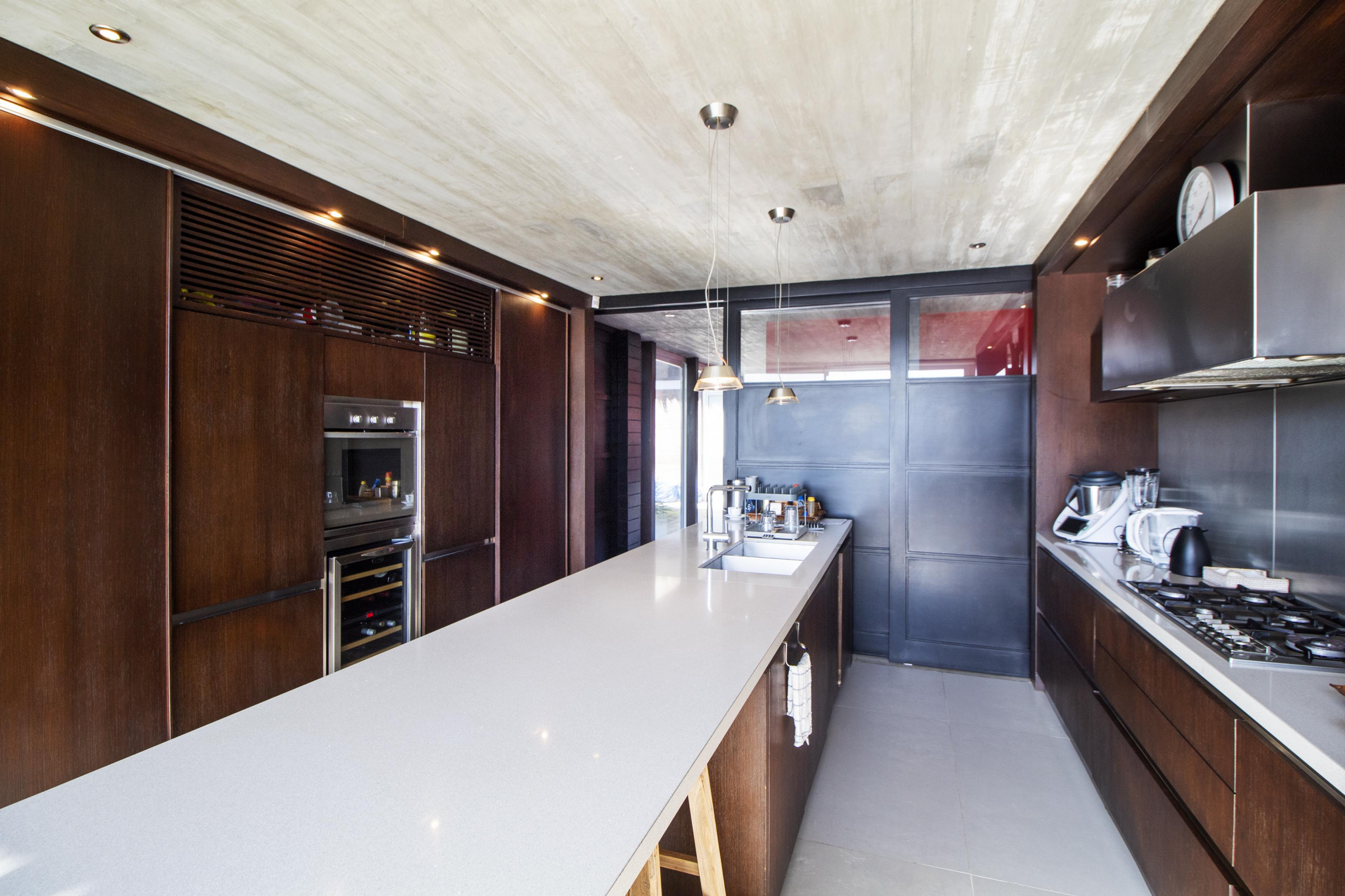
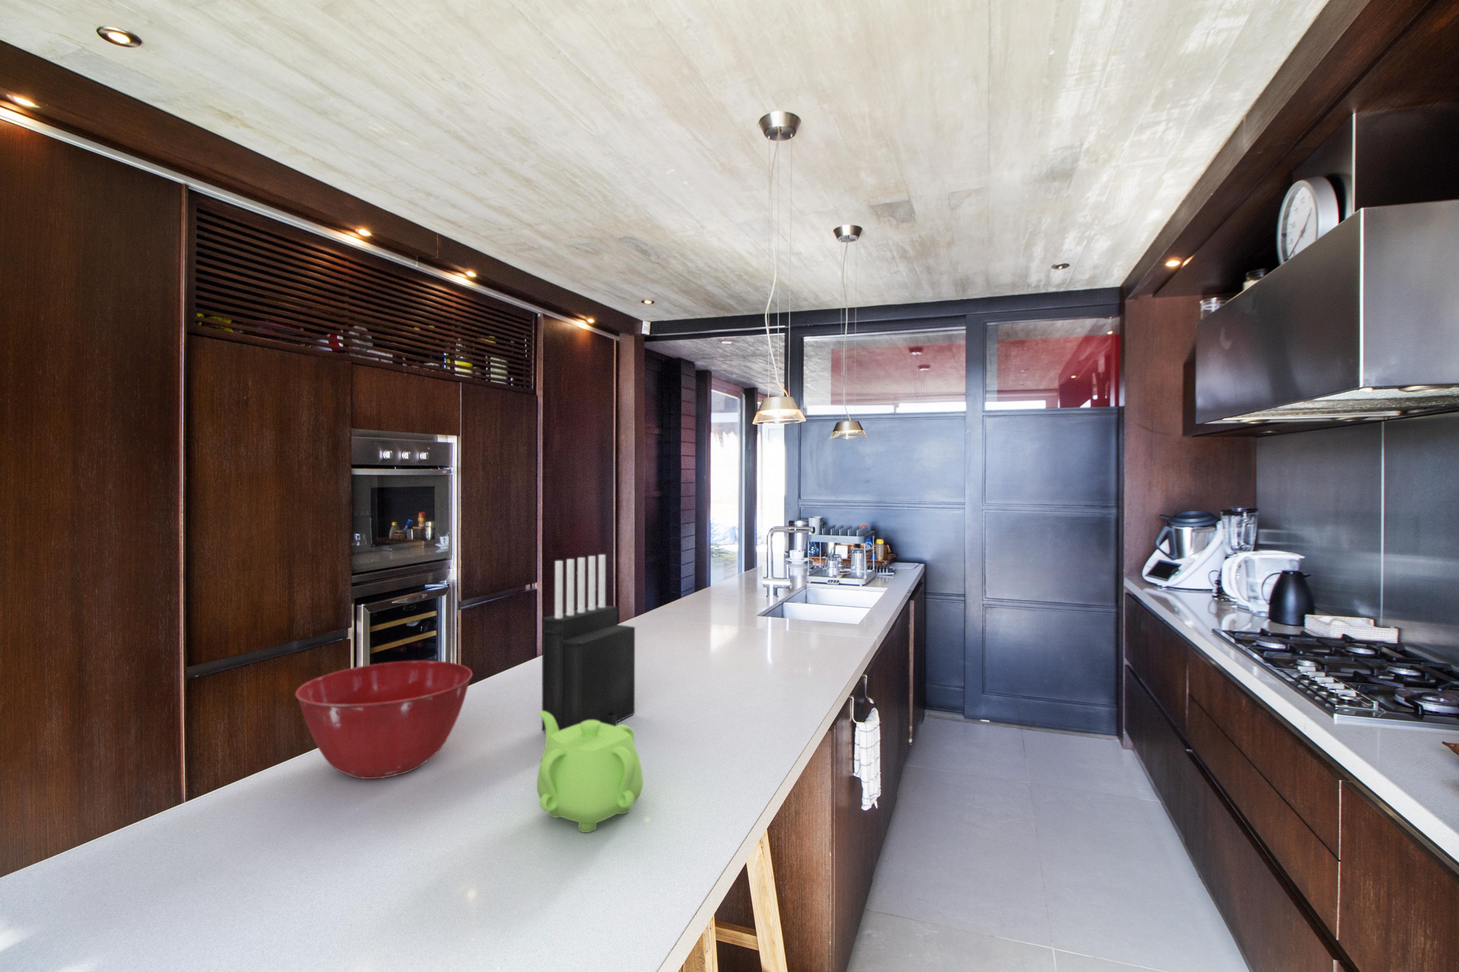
+ knife block [541,553,636,732]
+ mixing bowl [295,661,473,779]
+ teapot [536,711,643,833]
